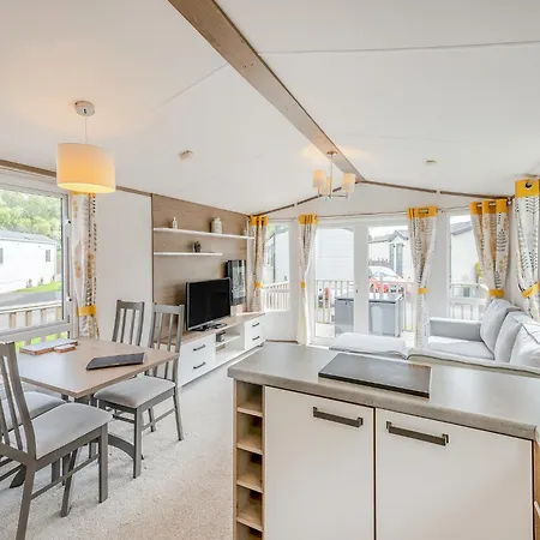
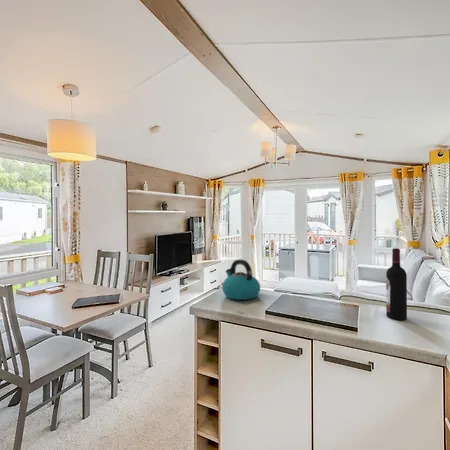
+ wine bottle [385,247,408,321]
+ kettle [221,258,261,301]
